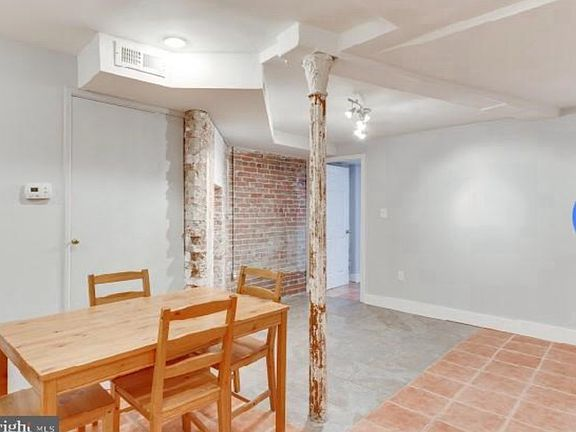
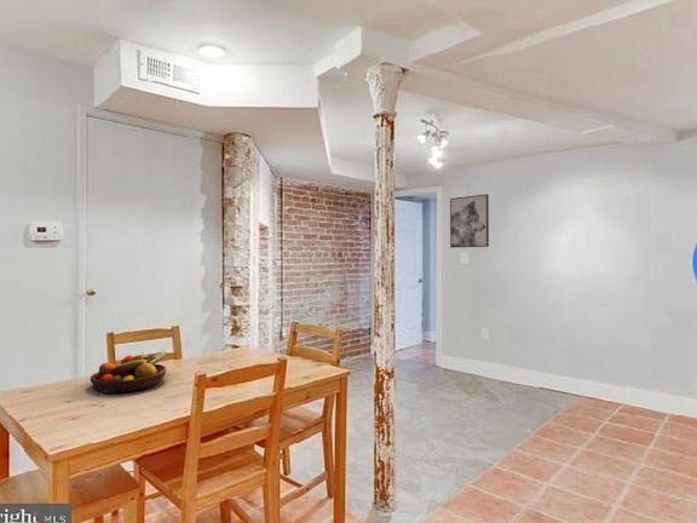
+ wall art [449,192,490,249]
+ fruit bowl [90,350,167,395]
